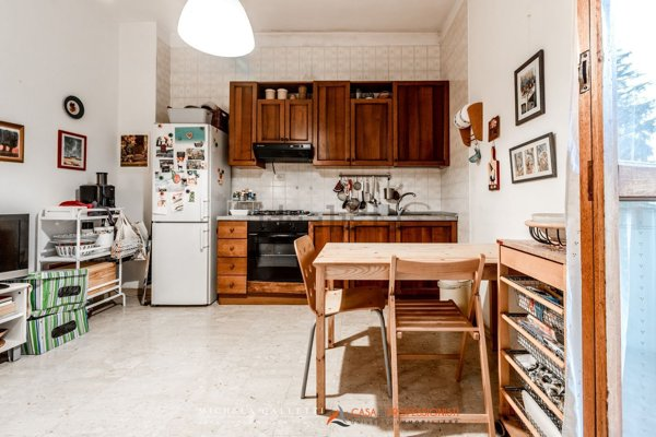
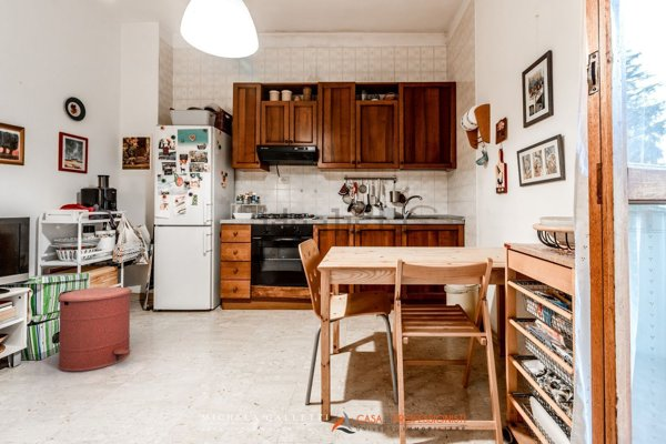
+ trash can [57,286,133,372]
